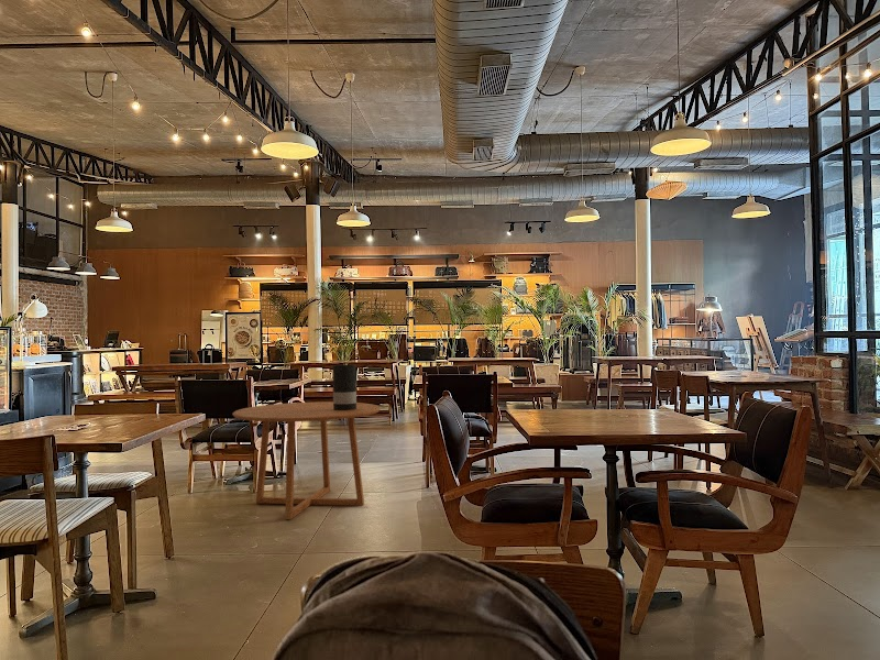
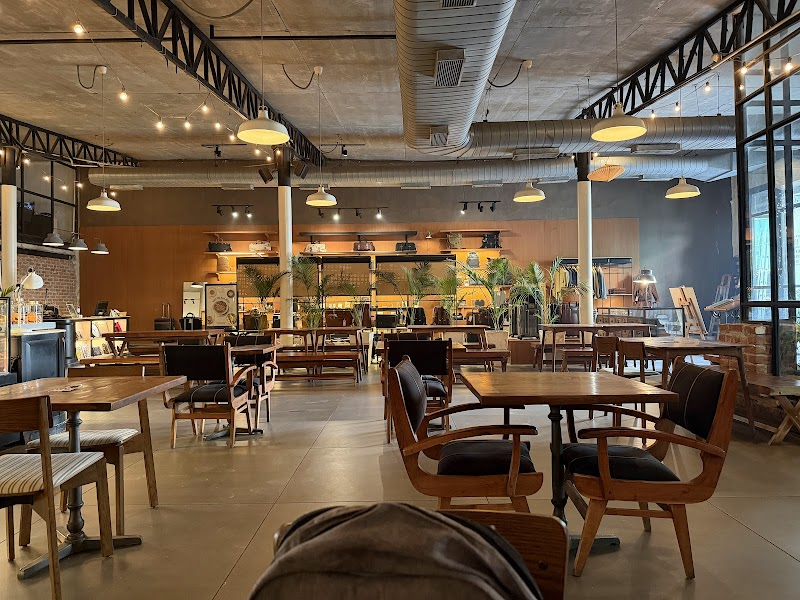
- dining table [231,400,382,520]
- vase [332,364,358,410]
